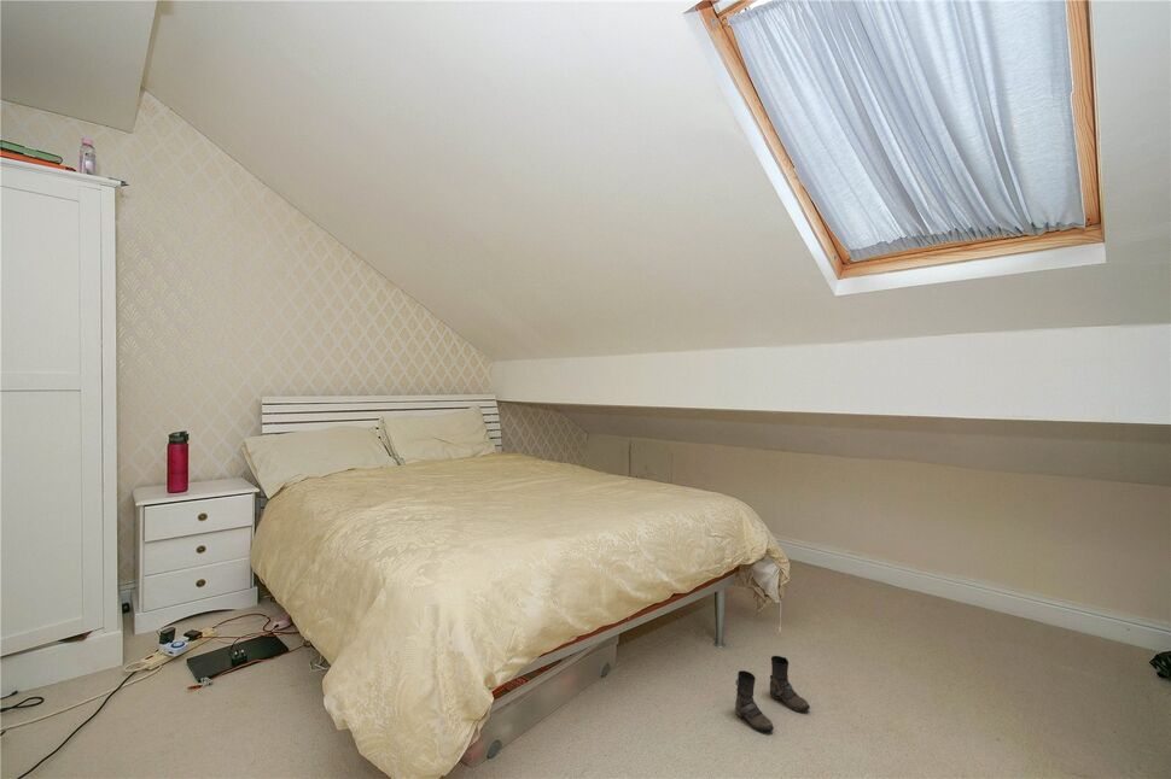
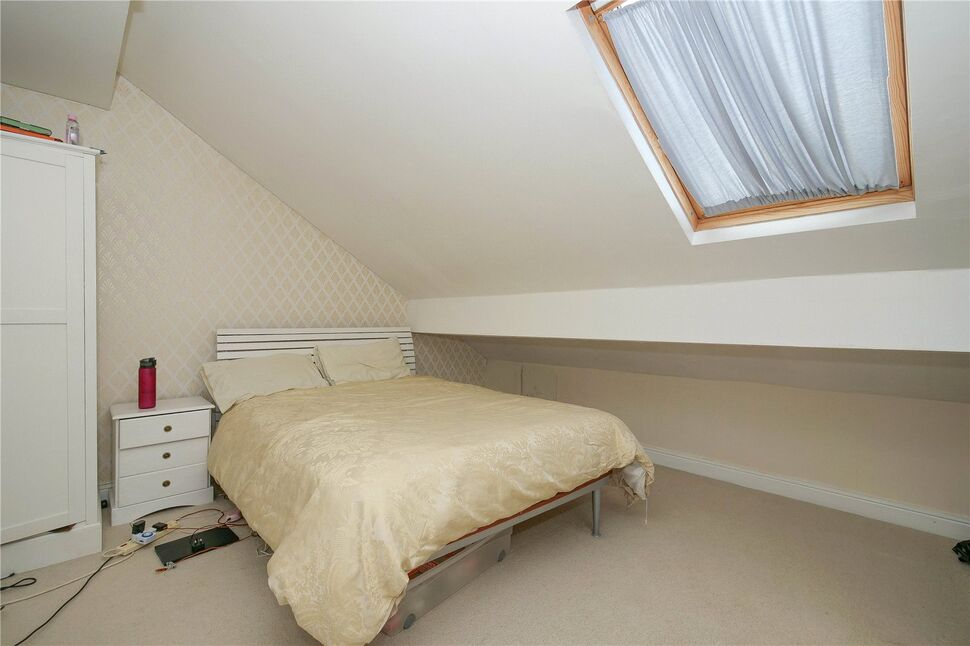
- boots [734,655,811,733]
